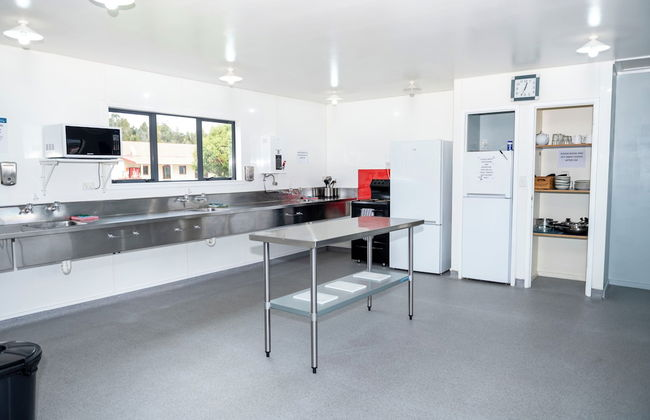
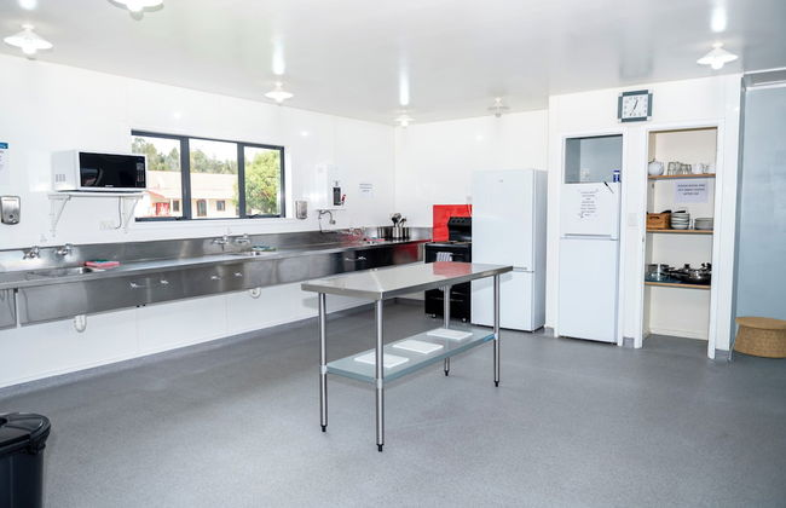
+ basket [733,316,786,359]
